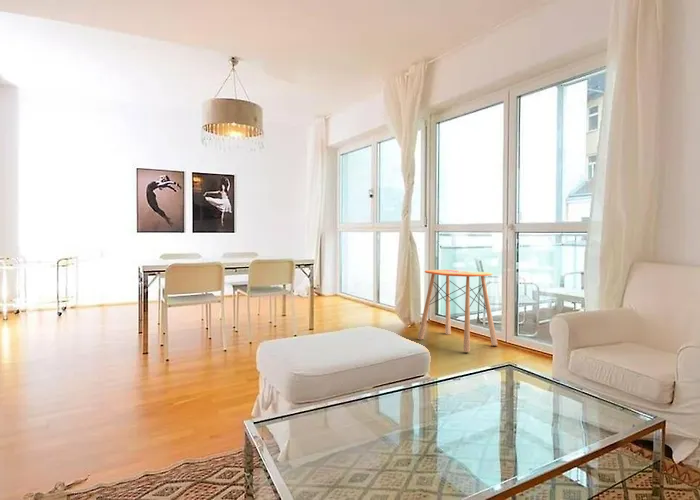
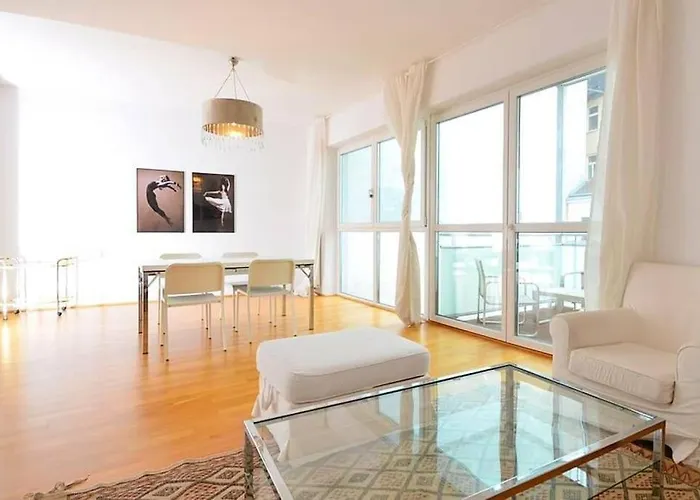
- side table [417,268,498,353]
